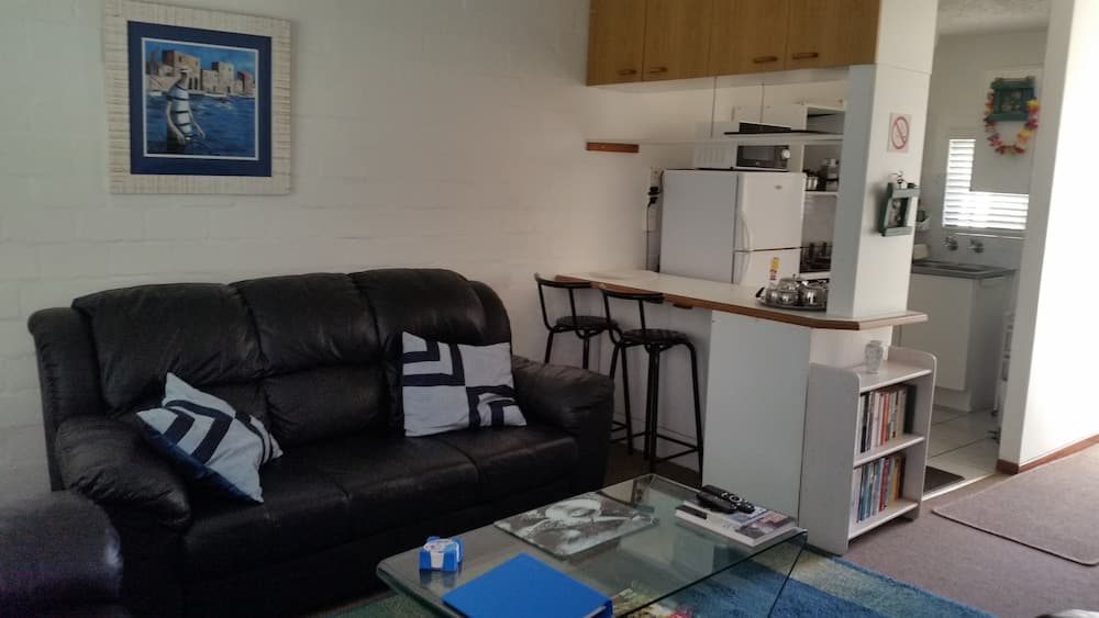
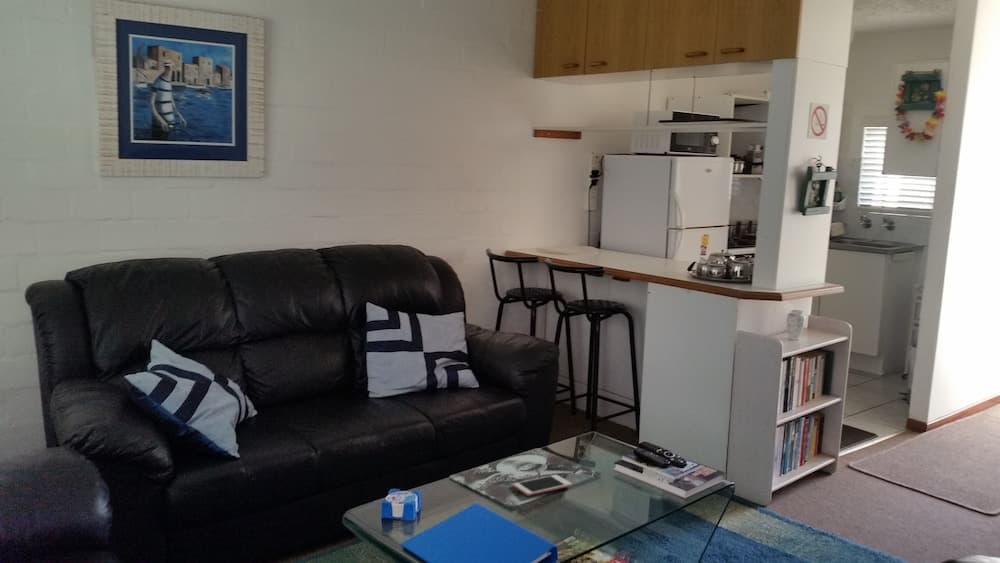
+ cell phone [512,474,573,497]
